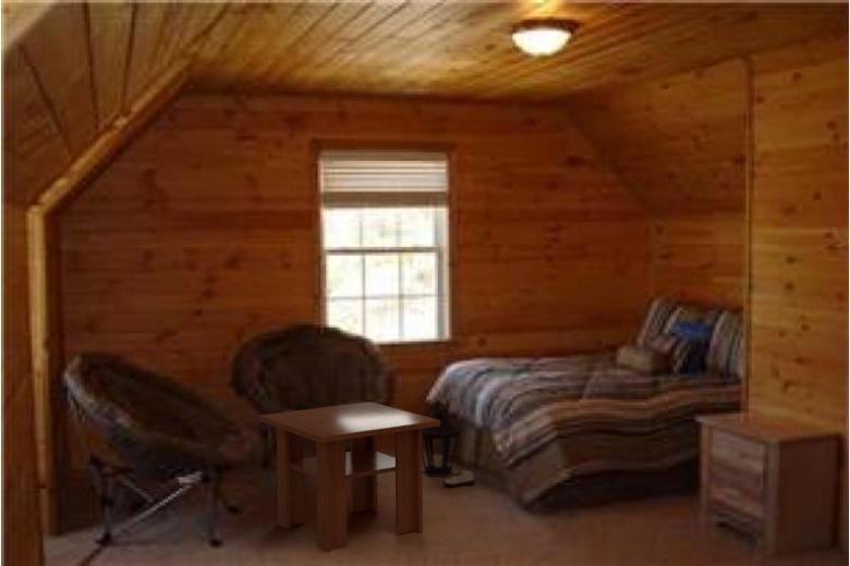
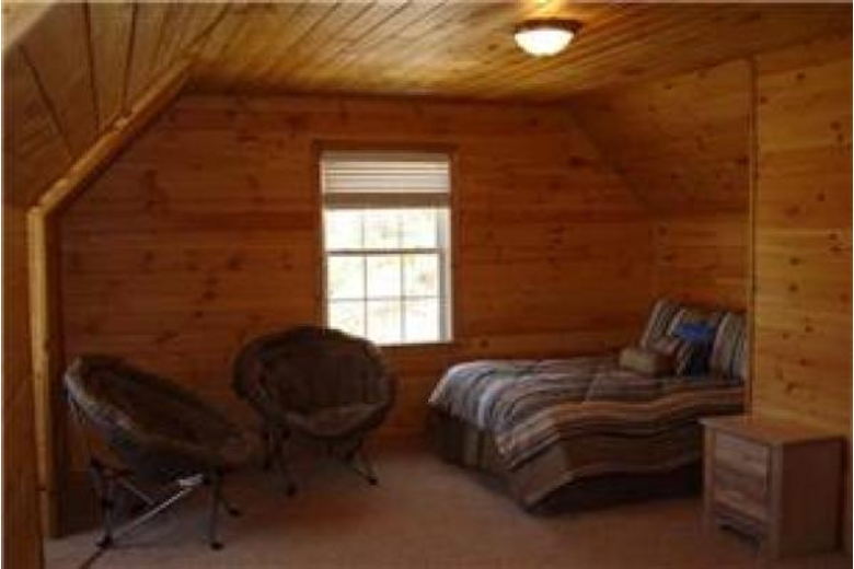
- shoe [442,466,476,488]
- lantern [422,399,464,478]
- coffee table [258,401,440,553]
